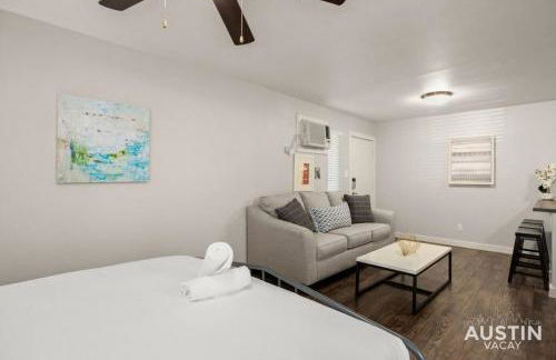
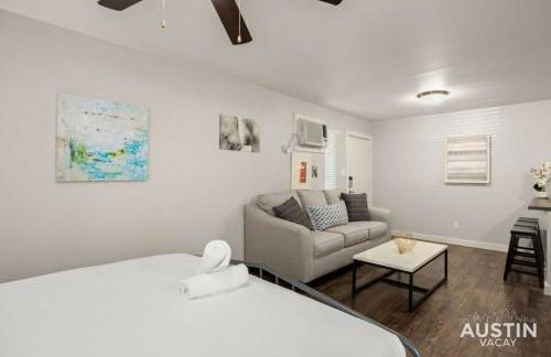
+ wall art [218,112,261,154]
